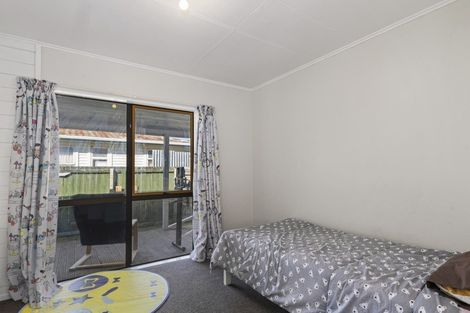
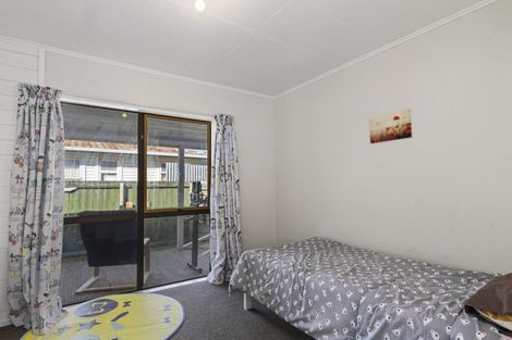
+ wall art [368,108,413,144]
